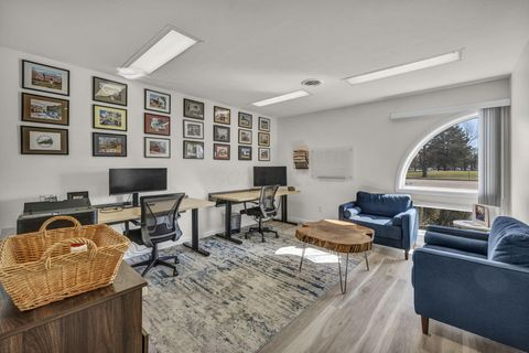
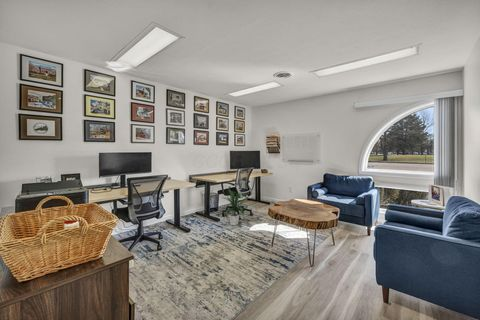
+ indoor plant [222,189,248,227]
